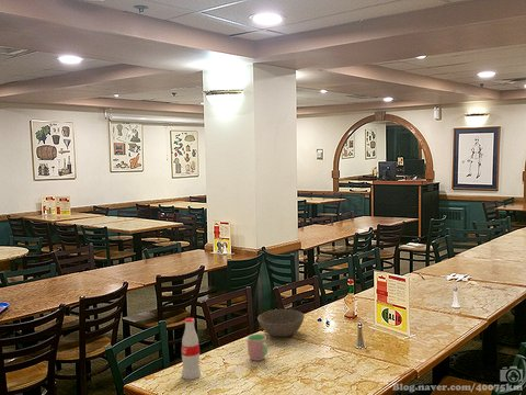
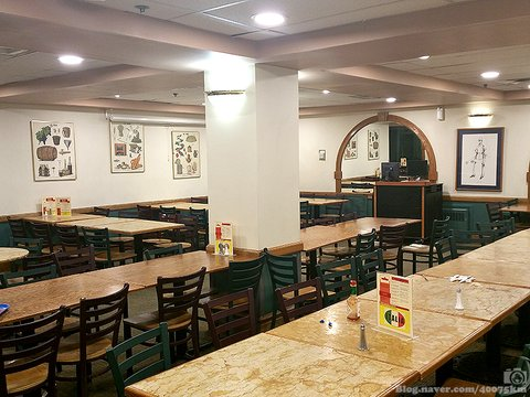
- cup [247,334,268,362]
- soda bottle [181,317,202,381]
- bowl [256,308,306,338]
